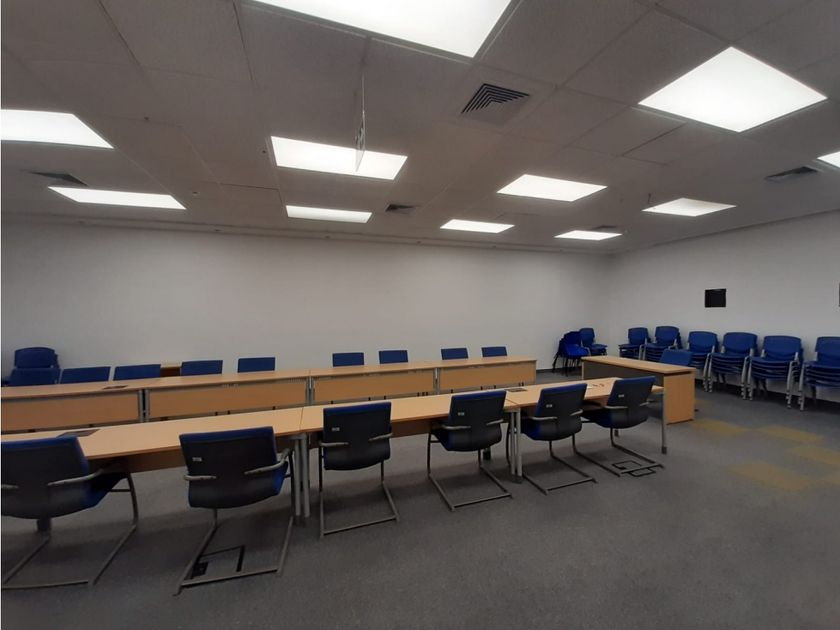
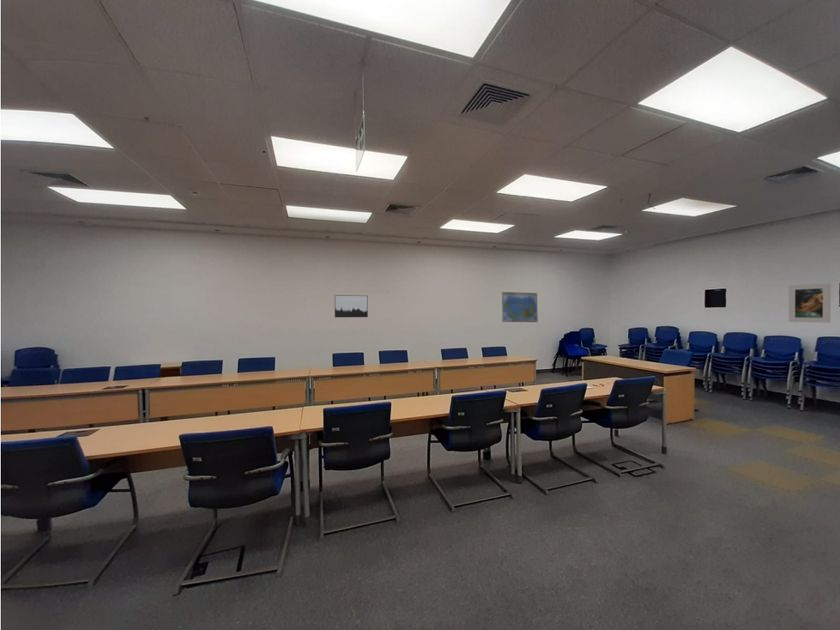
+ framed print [788,282,832,324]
+ world map [501,291,539,323]
+ wall art [334,294,369,318]
